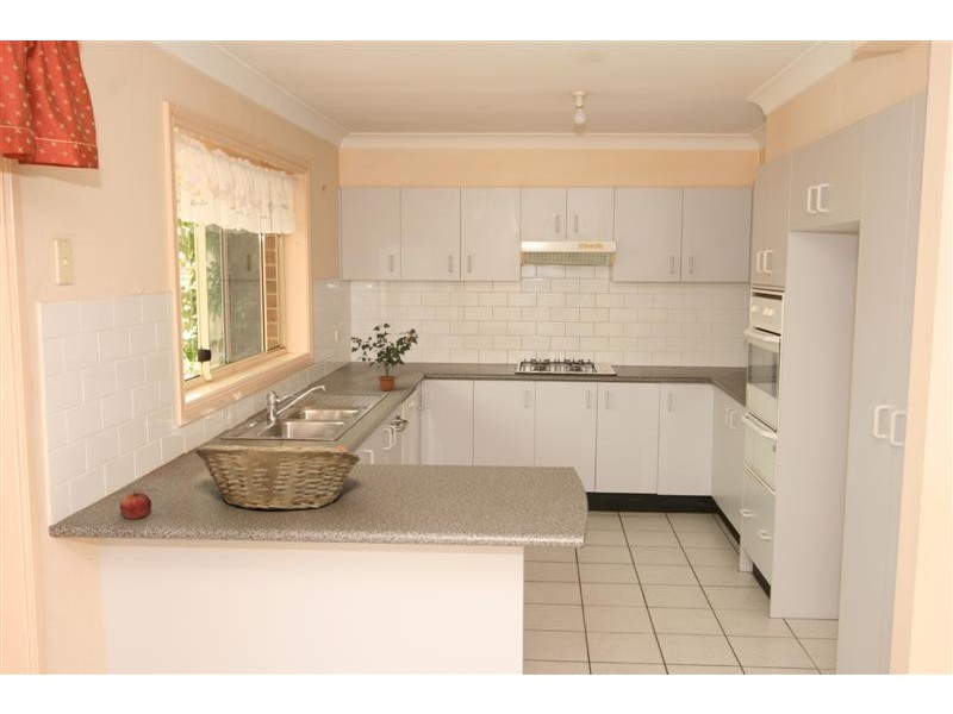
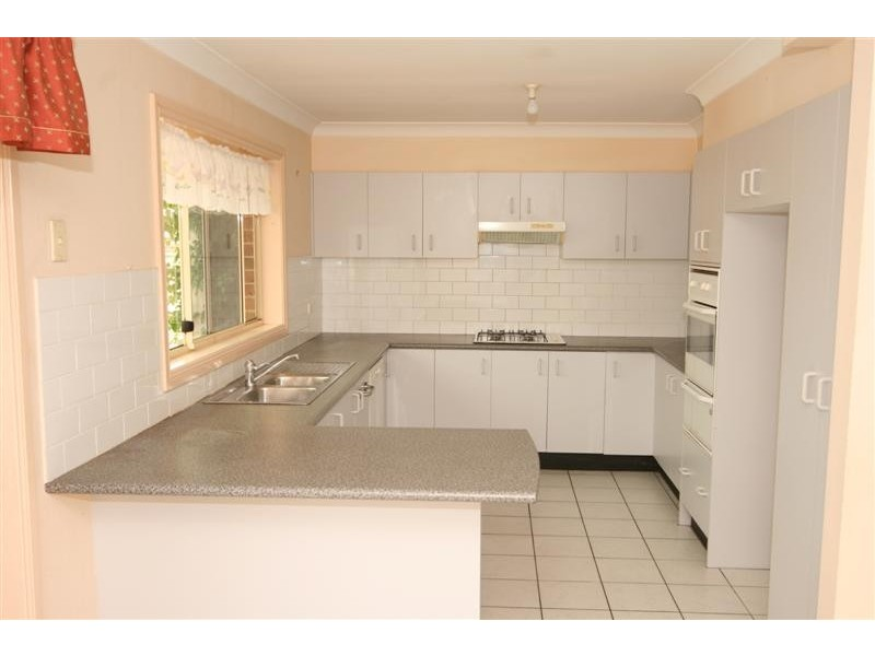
- fruit basket [194,437,361,512]
- apple [119,489,152,520]
- potted plant [350,322,419,392]
